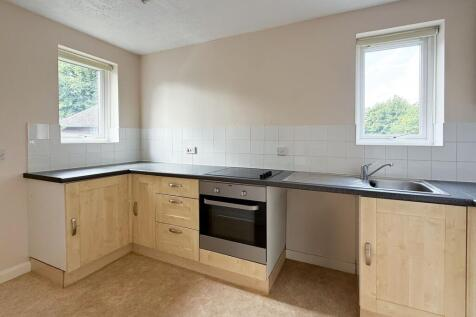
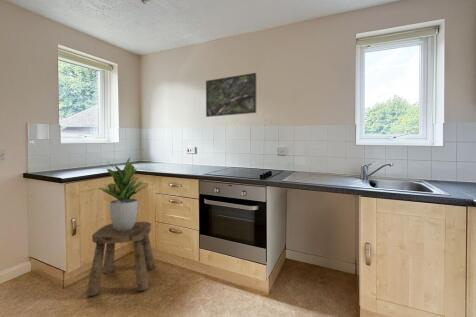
+ stool [86,221,156,297]
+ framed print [205,72,257,118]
+ potted plant [98,156,149,230]
